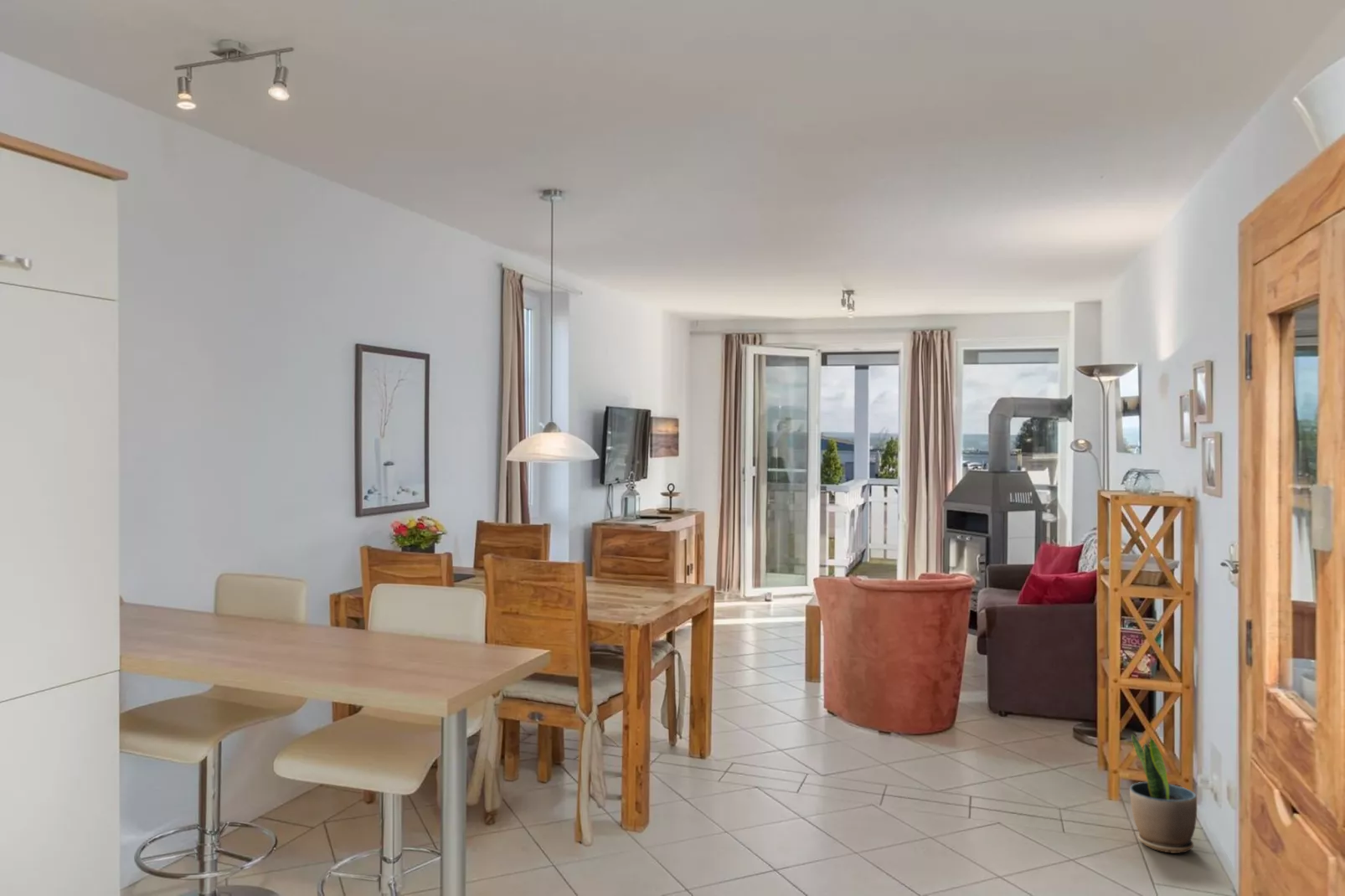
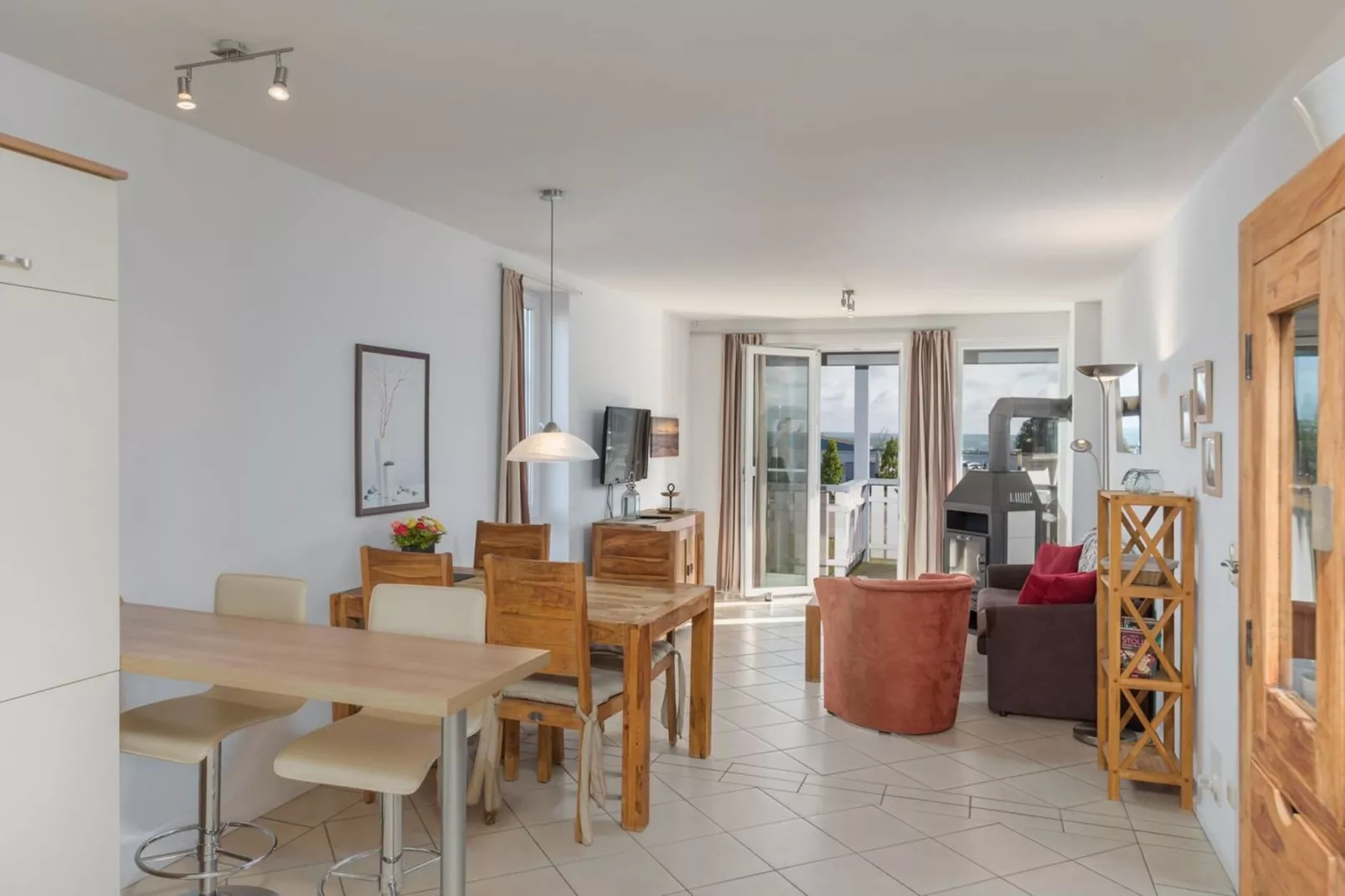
- potted plant [1129,734,1198,854]
